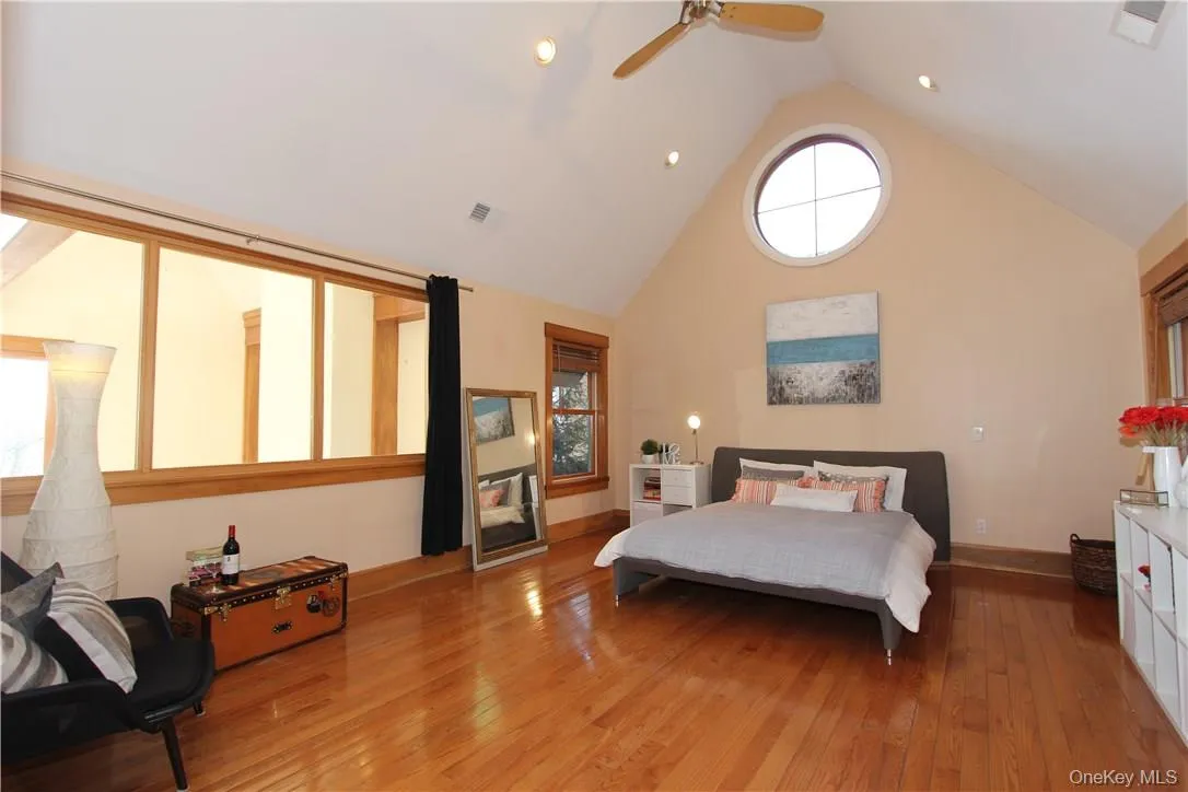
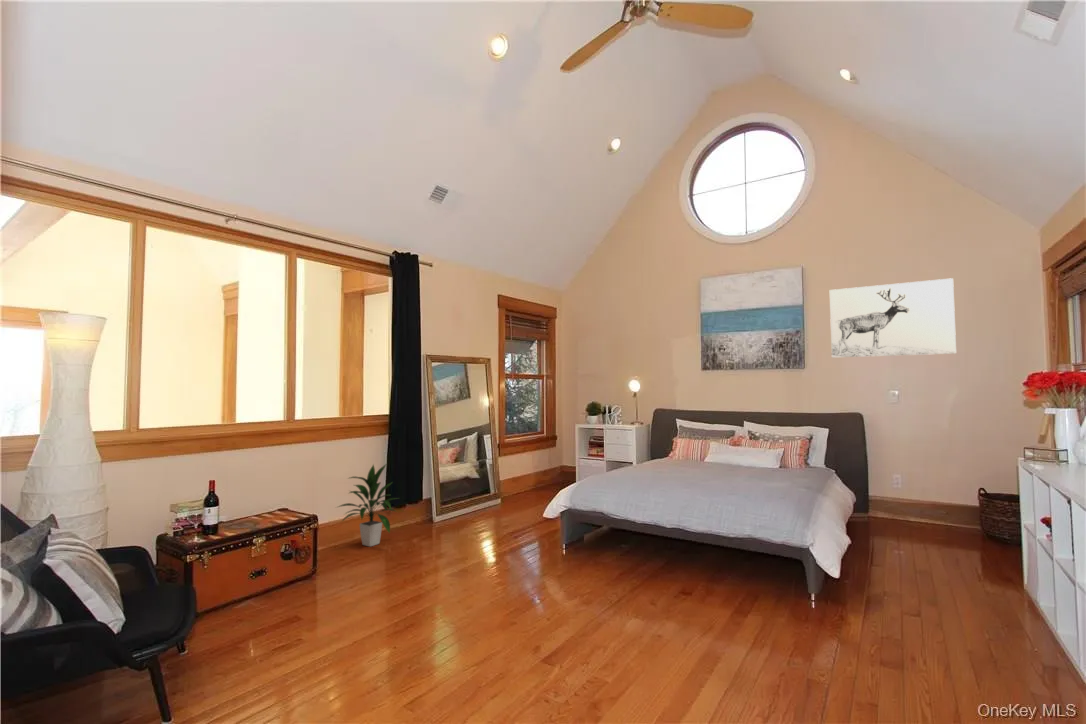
+ wall art [829,277,957,359]
+ indoor plant [335,462,399,548]
